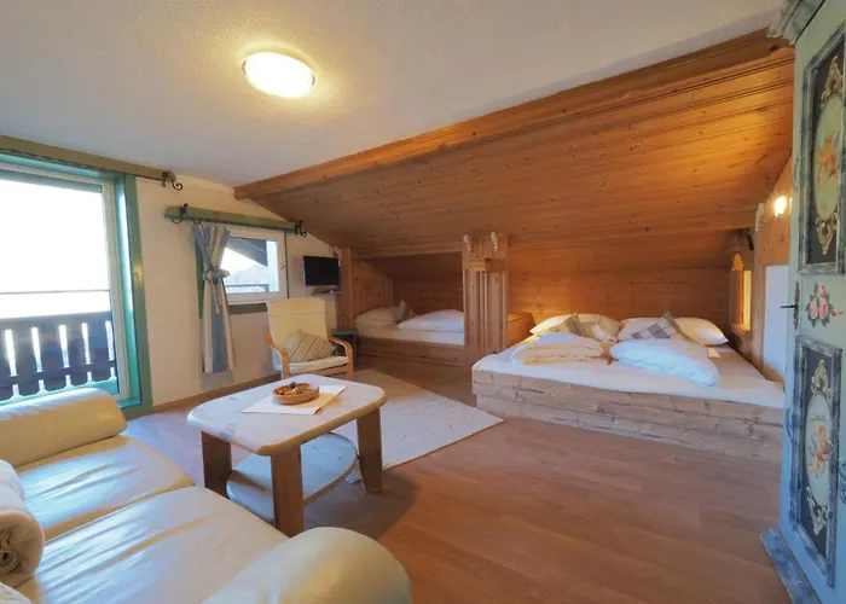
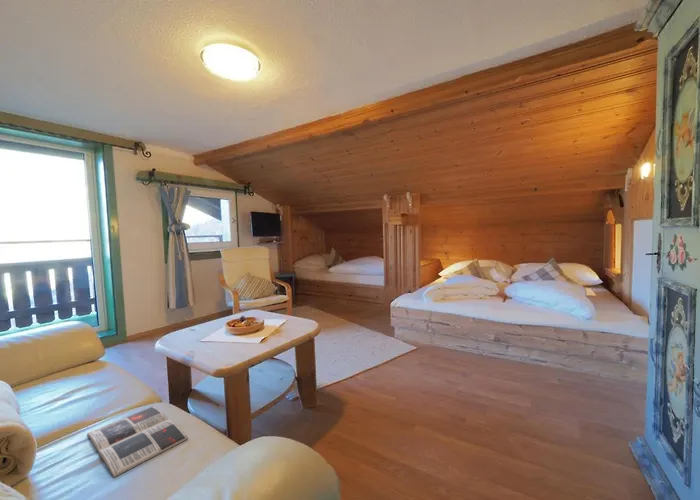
+ magazine [86,406,189,478]
